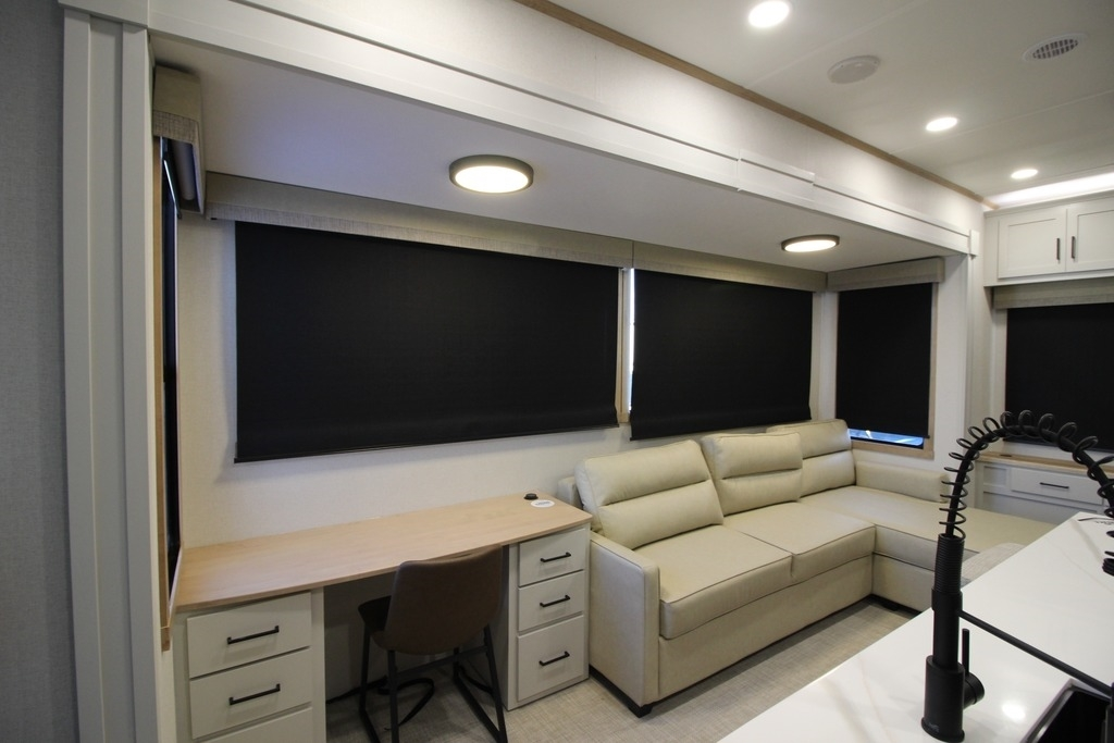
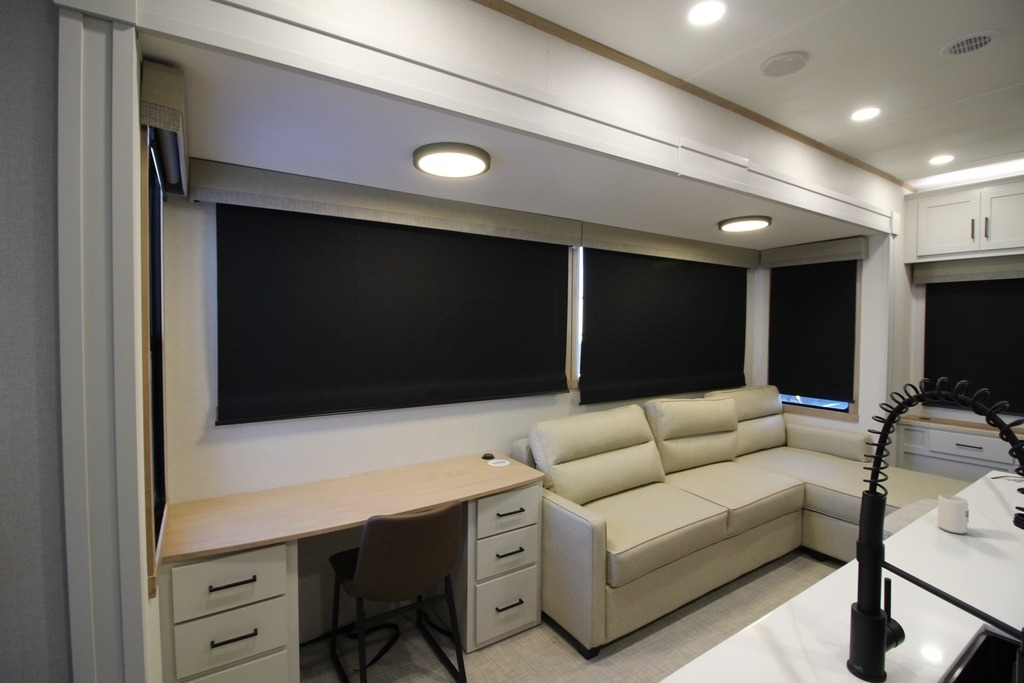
+ cup [937,493,970,535]
